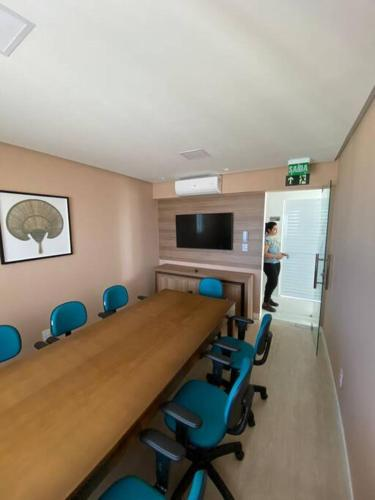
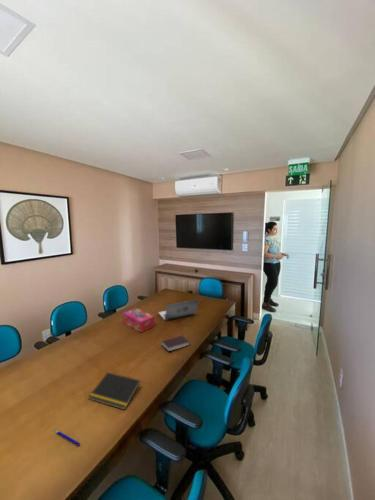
+ laptop [157,298,200,321]
+ notepad [87,371,141,411]
+ book [160,334,191,352]
+ tissue box [122,307,156,334]
+ pen [55,429,81,447]
